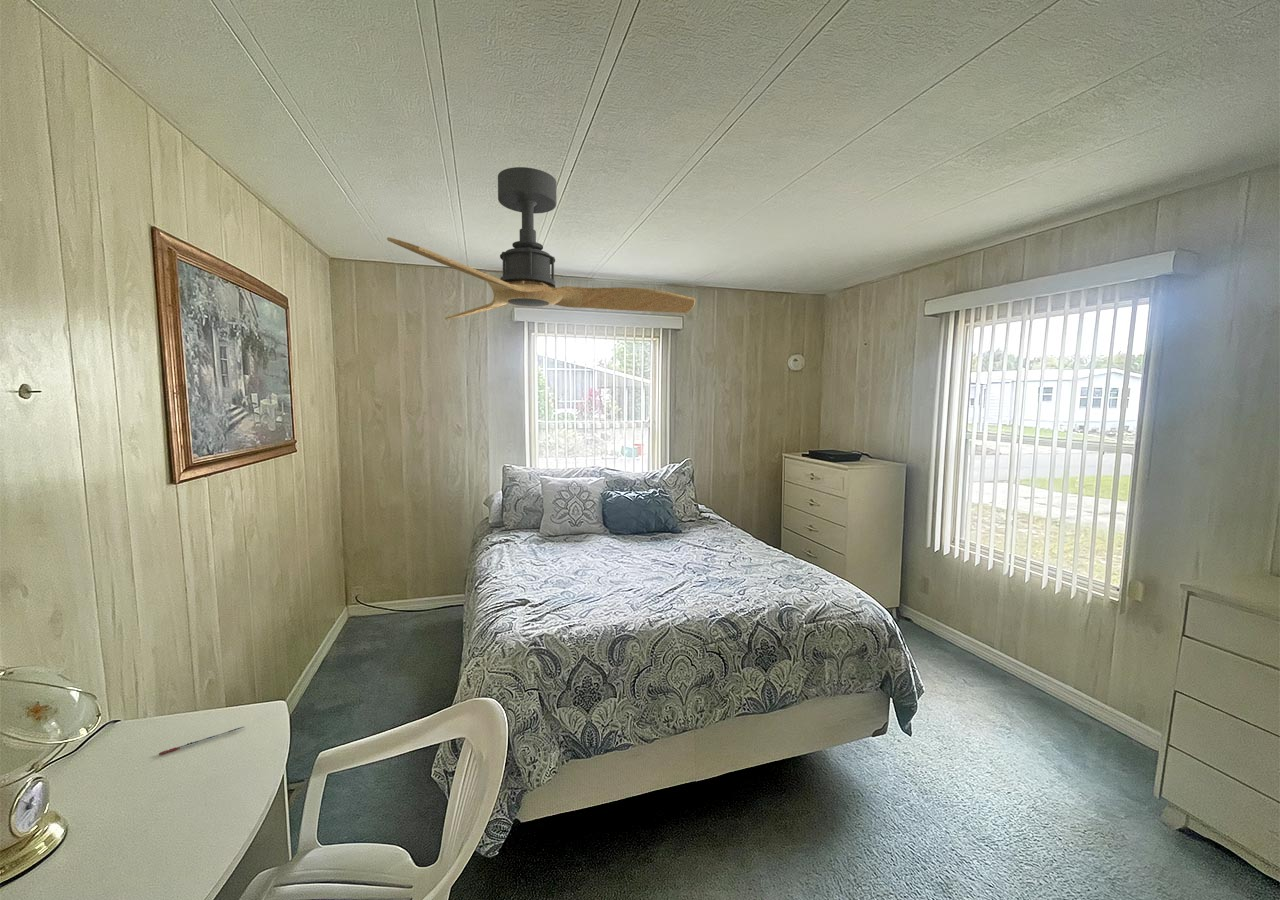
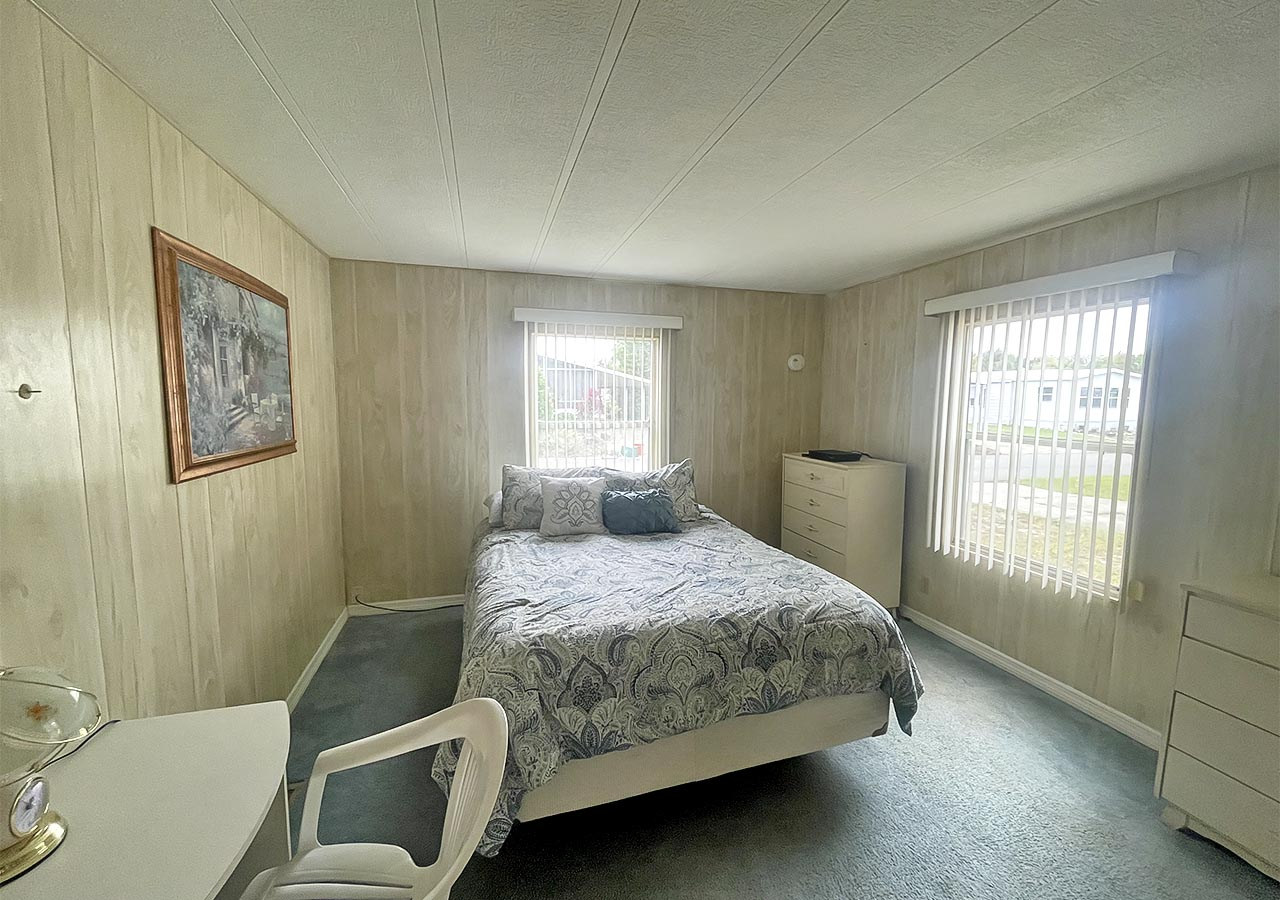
- ceiling fan [386,166,696,321]
- pen [158,726,245,756]
